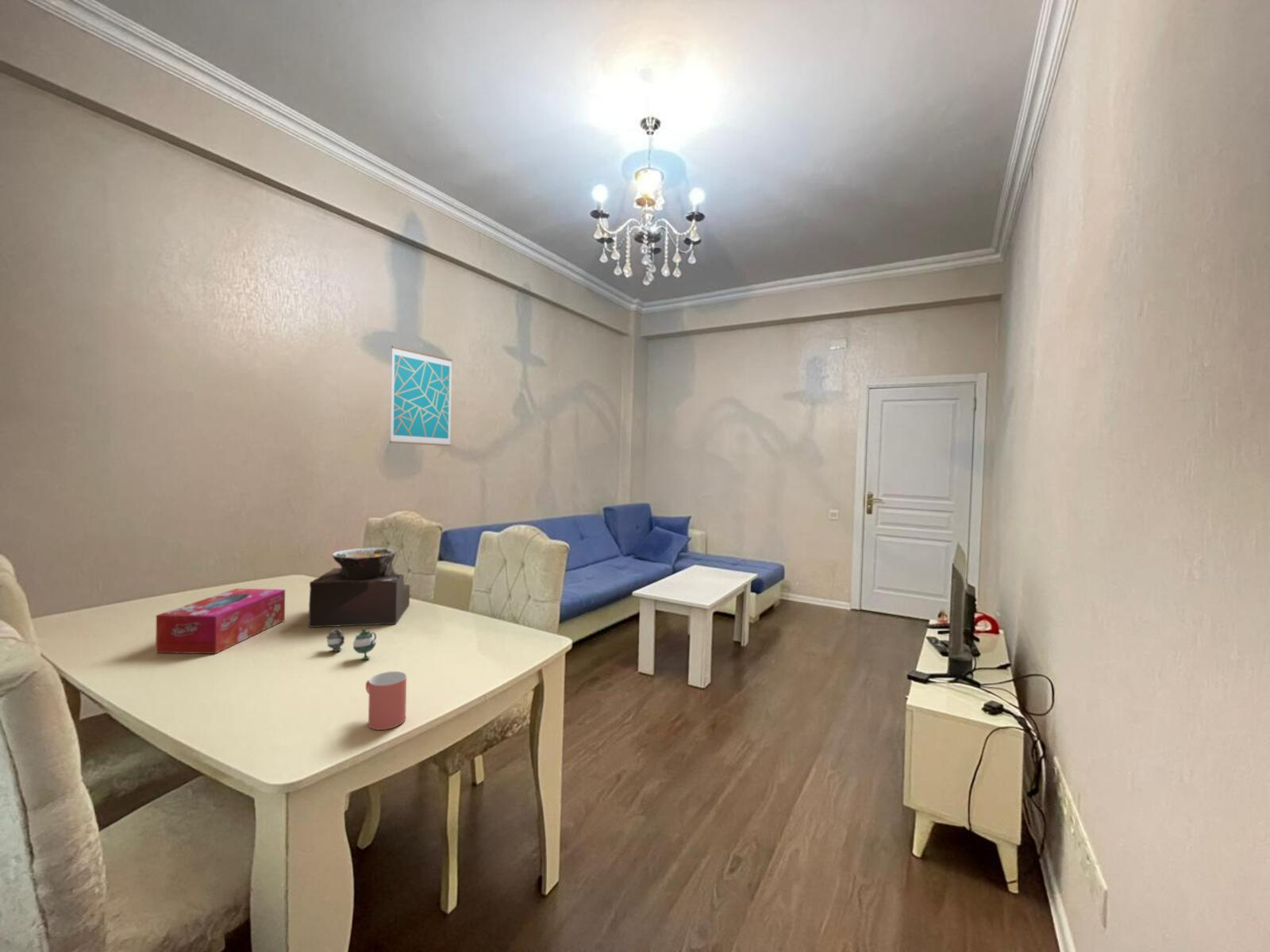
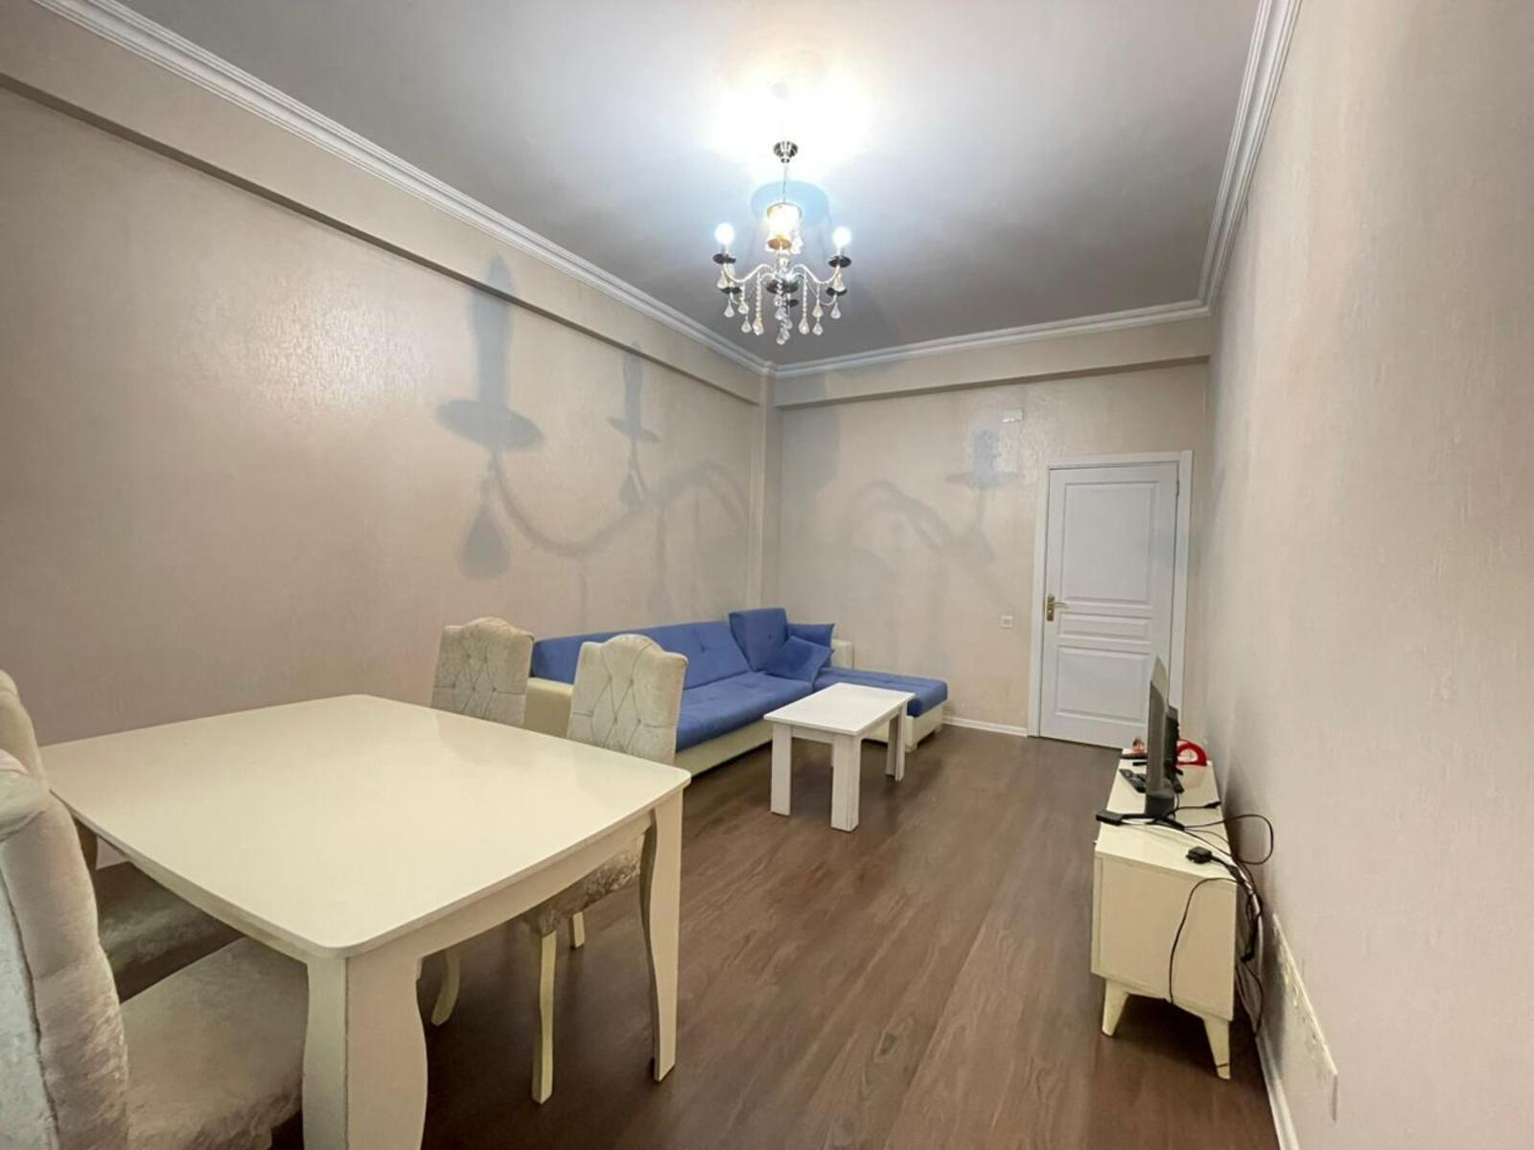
- wall art [389,345,453,447]
- soup [308,547,410,628]
- teapot [325,627,377,661]
- cup [365,670,407,731]
- tissue box [155,588,286,655]
